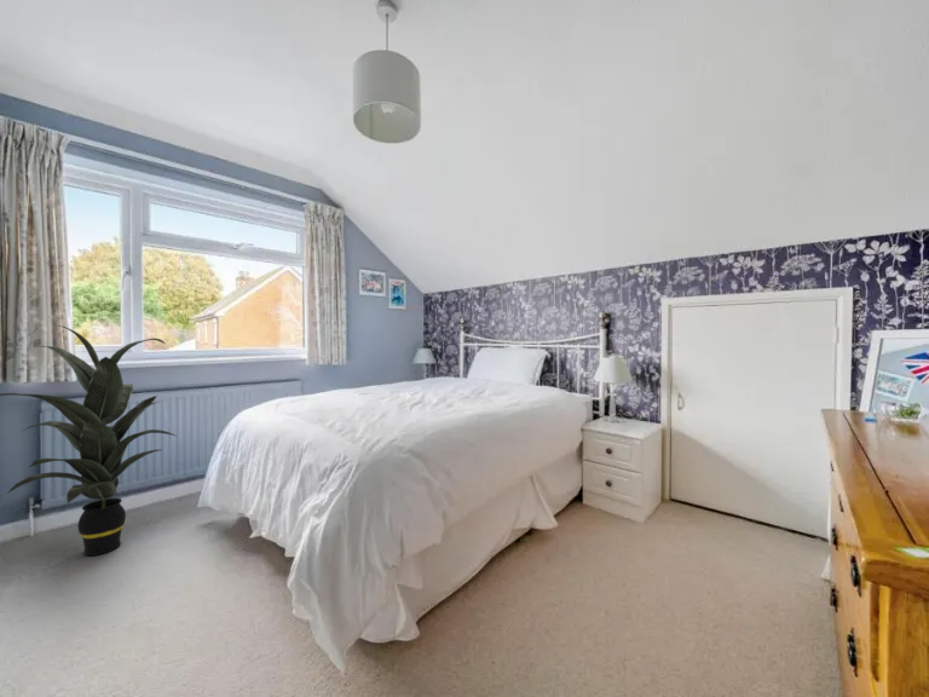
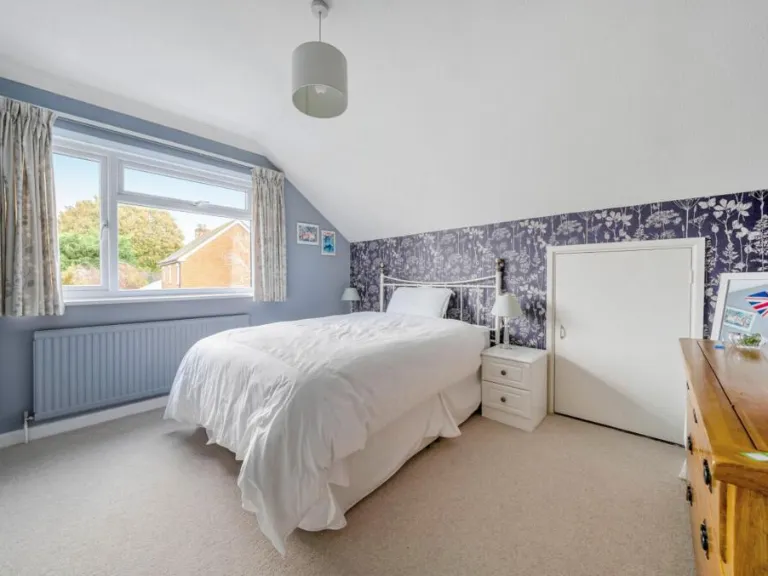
- indoor plant [0,323,177,557]
